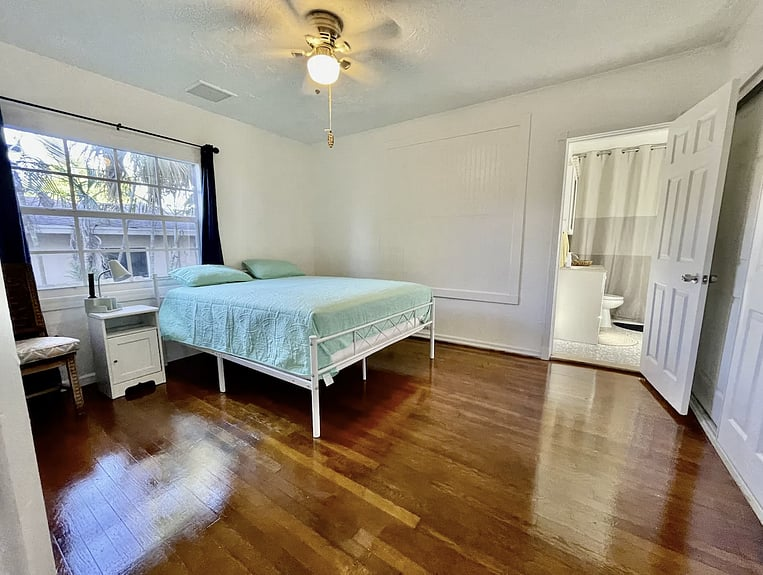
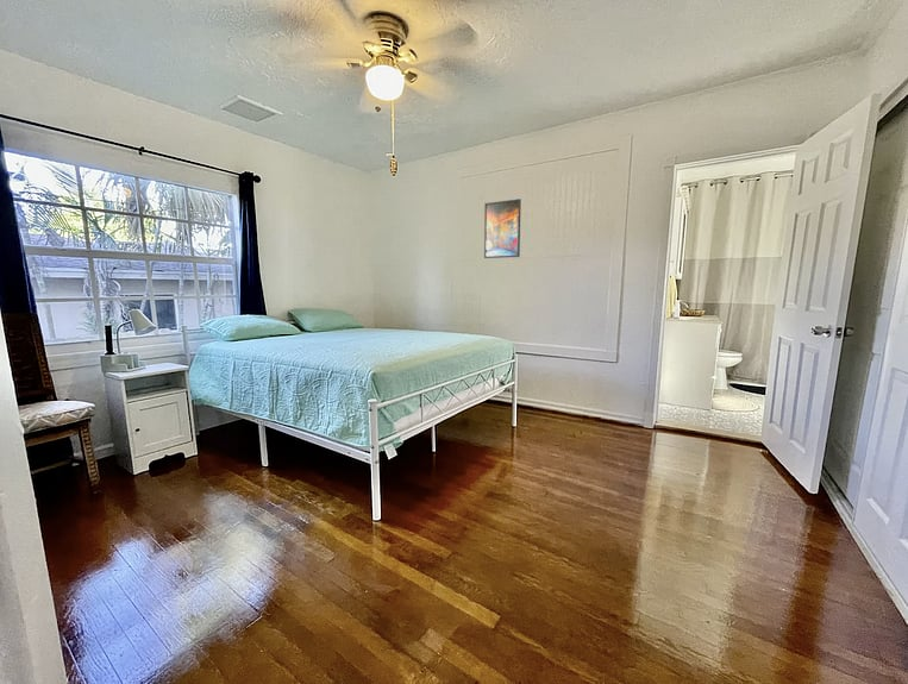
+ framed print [483,197,522,259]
